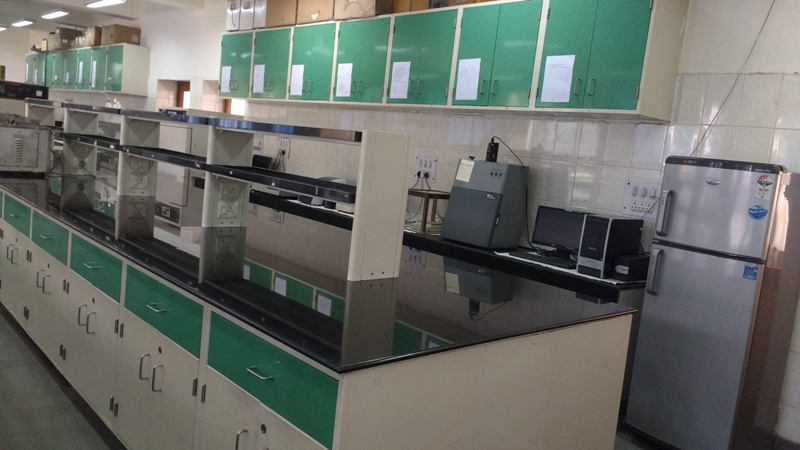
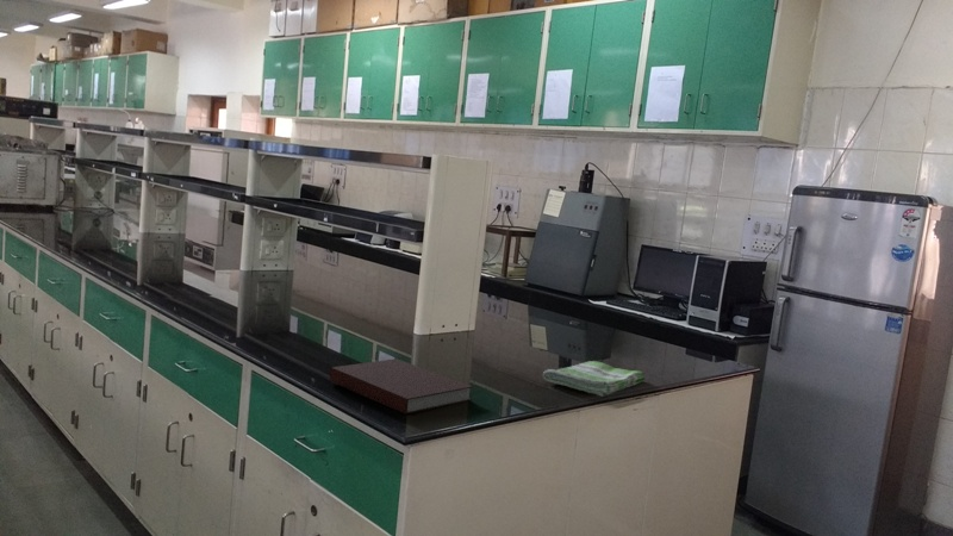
+ dish towel [542,360,646,398]
+ notebook [329,357,474,416]
